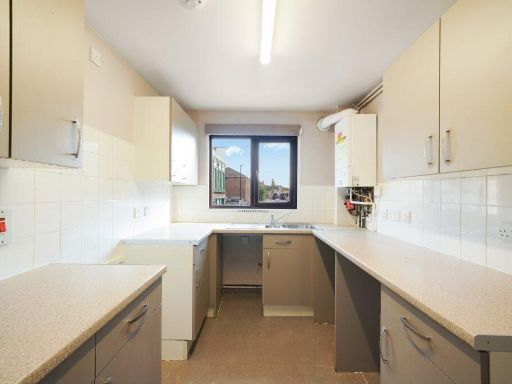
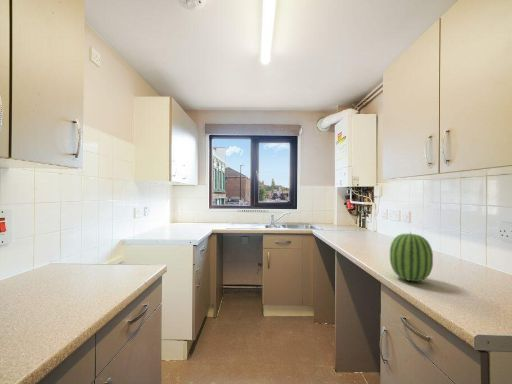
+ fruit [389,230,434,282]
